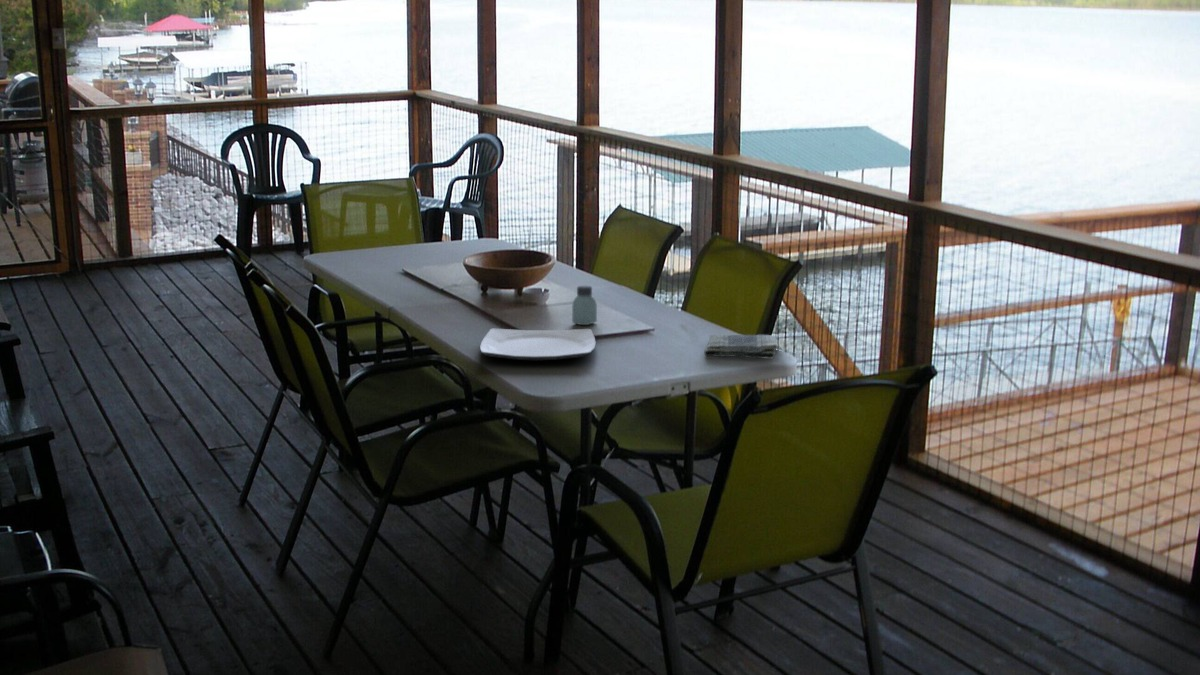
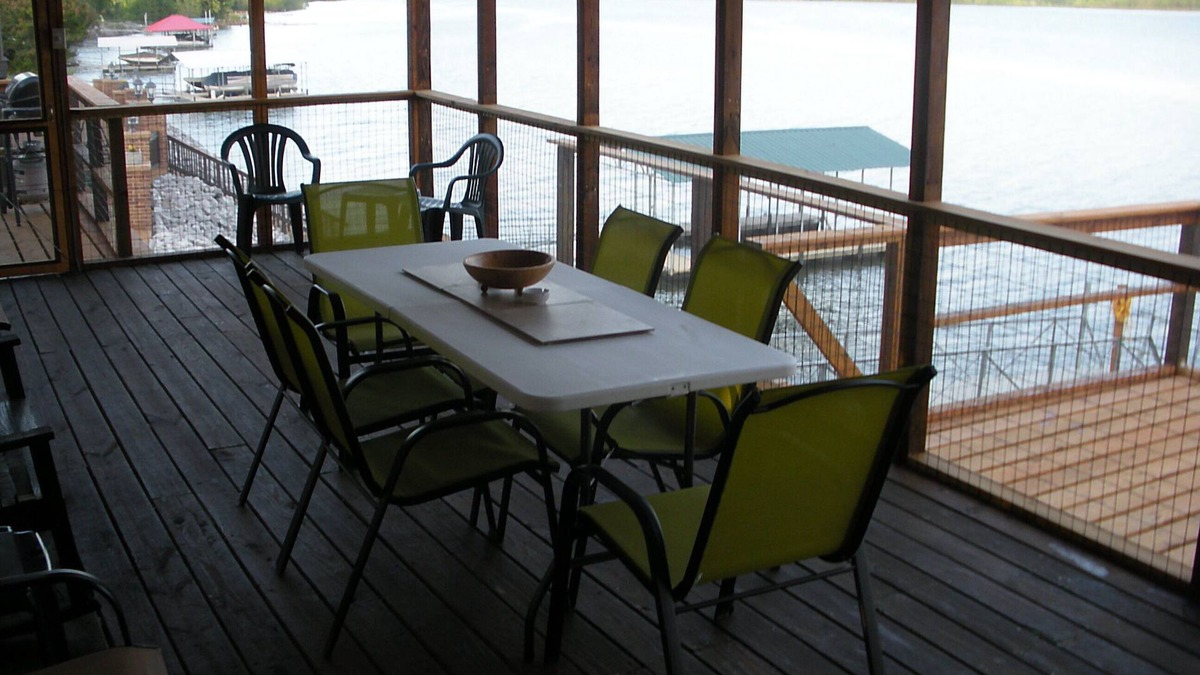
- saltshaker [571,285,598,326]
- dish towel [703,334,779,360]
- plate [479,328,597,361]
